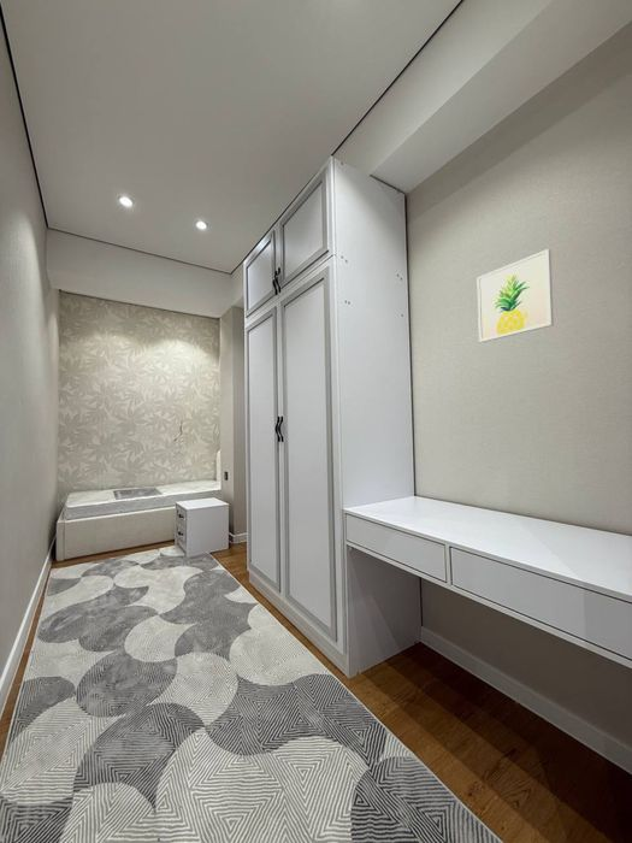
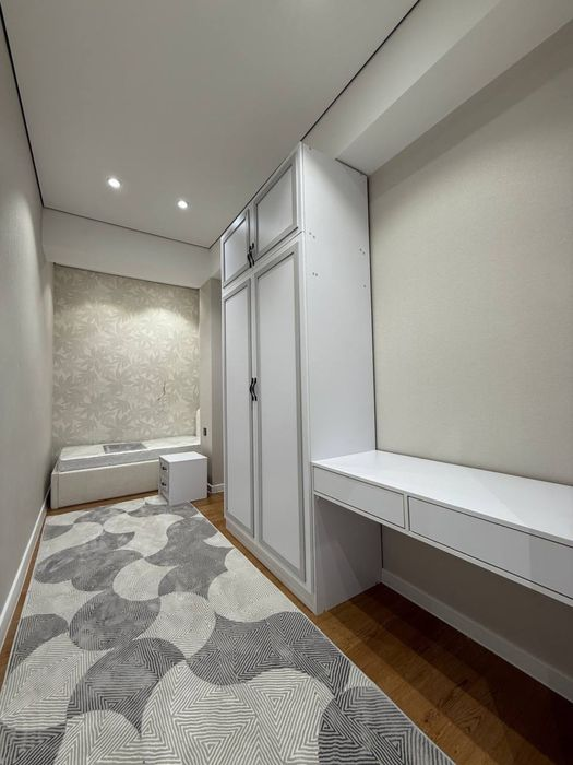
- wall art [476,248,555,343]
